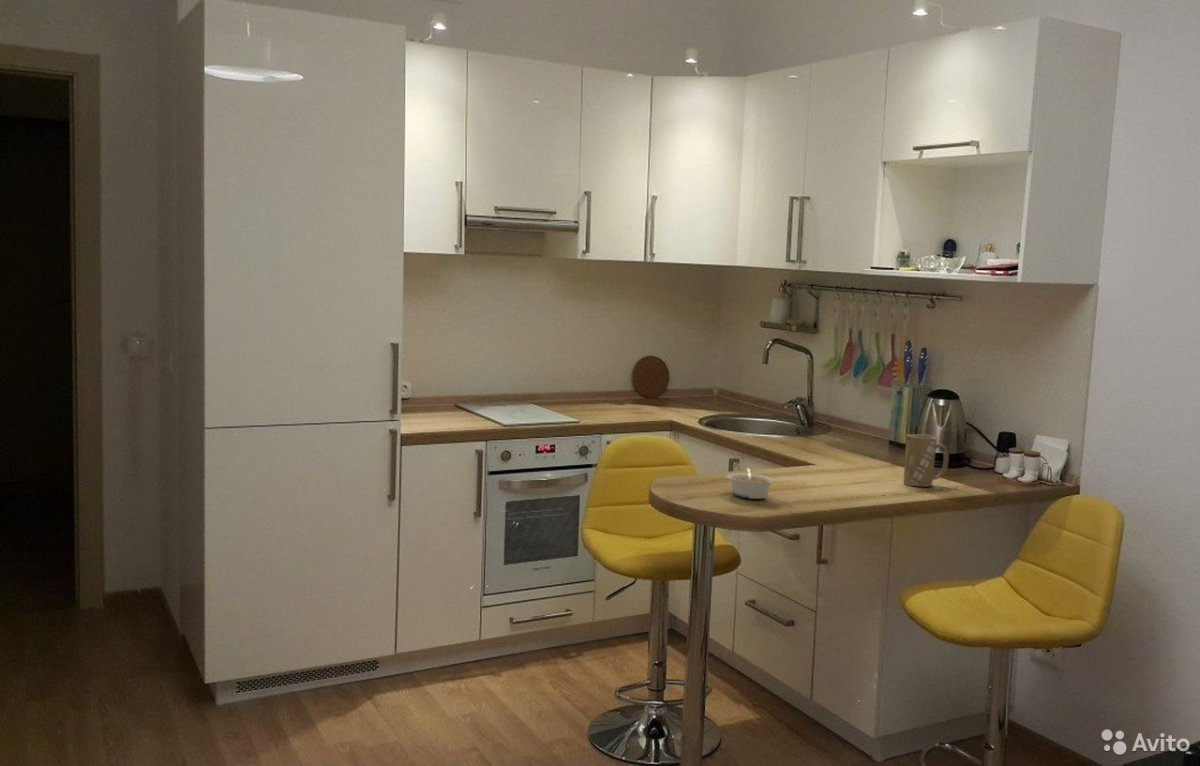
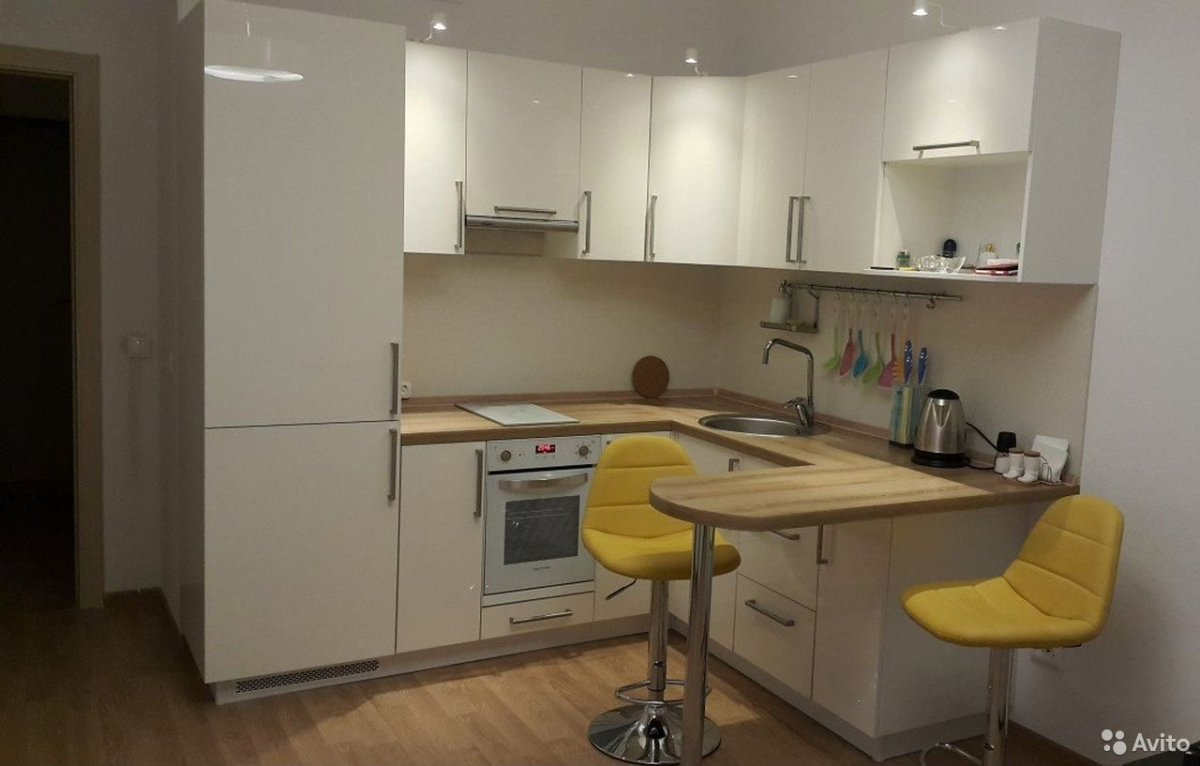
- legume [726,467,776,500]
- mug [903,433,950,488]
